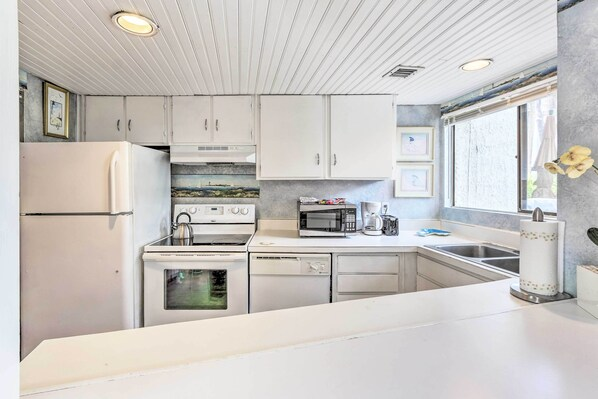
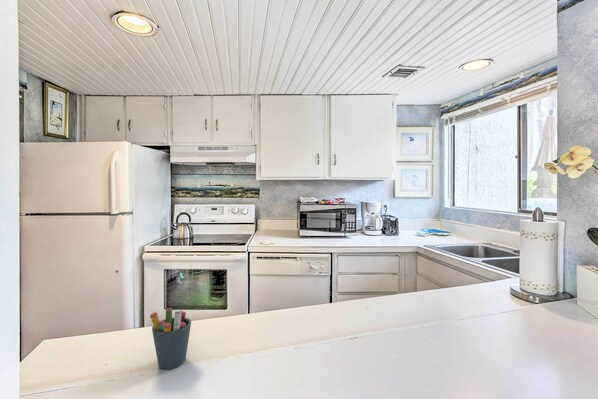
+ pen holder [149,307,192,370]
